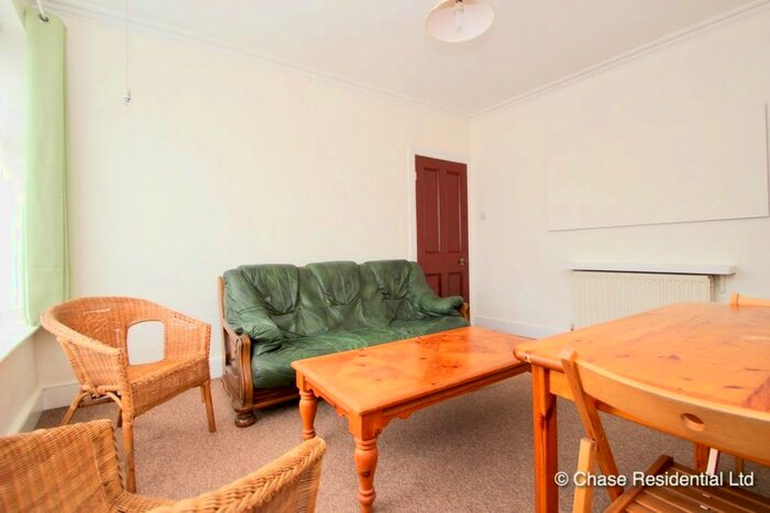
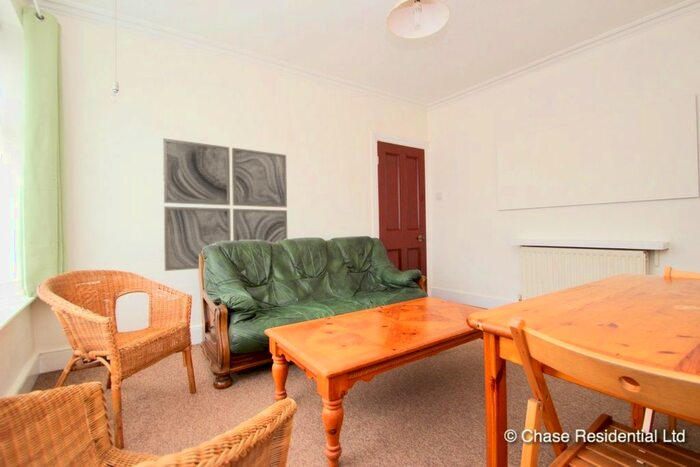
+ wall art [162,137,288,272]
